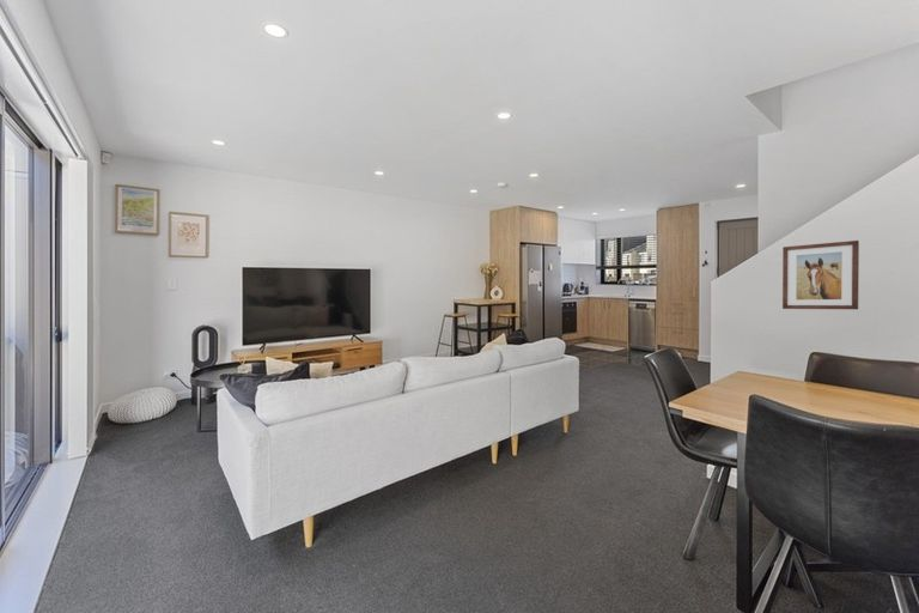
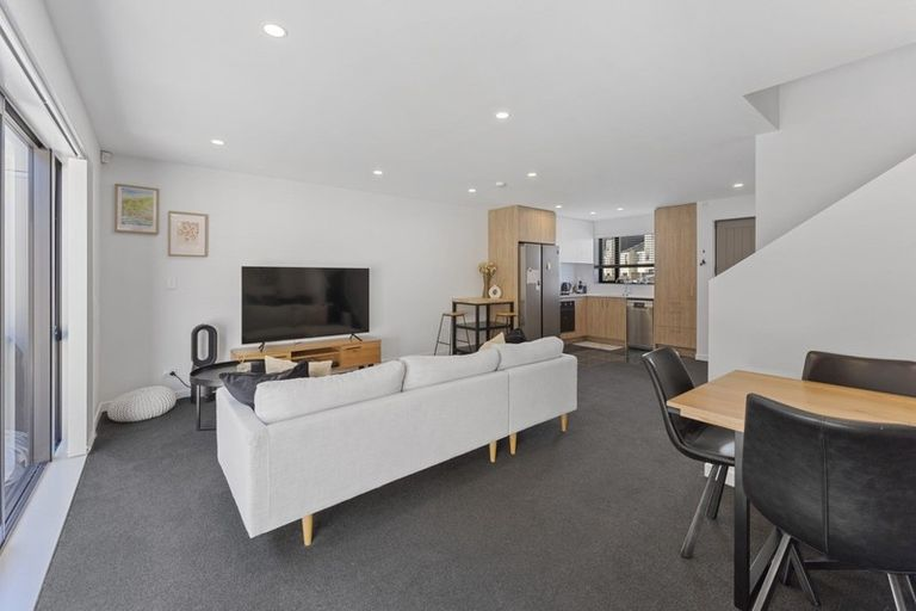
- wall art [781,239,860,310]
